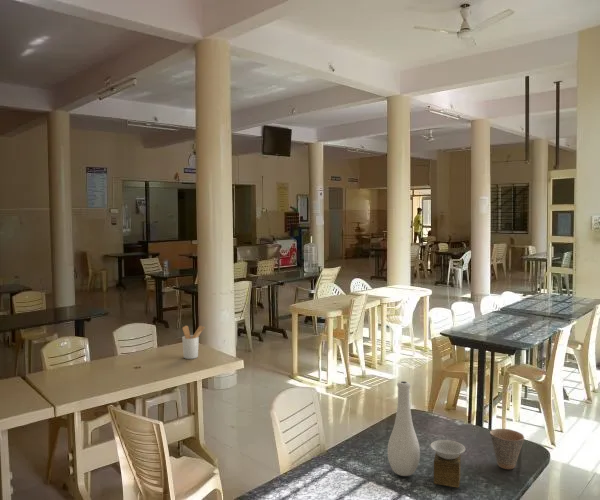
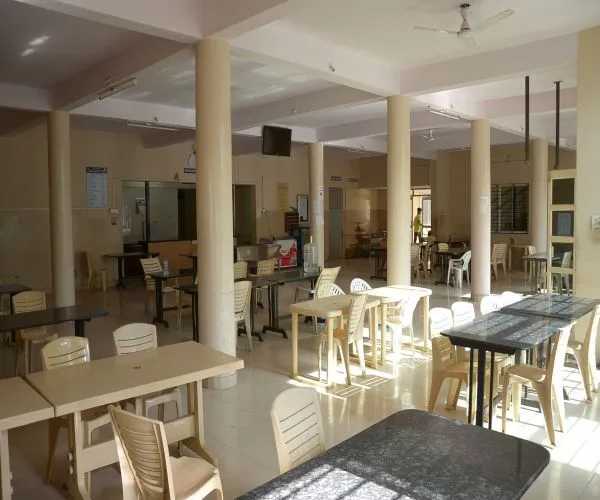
- cup [489,428,525,470]
- utensil holder [181,325,206,360]
- vase [387,380,466,489]
